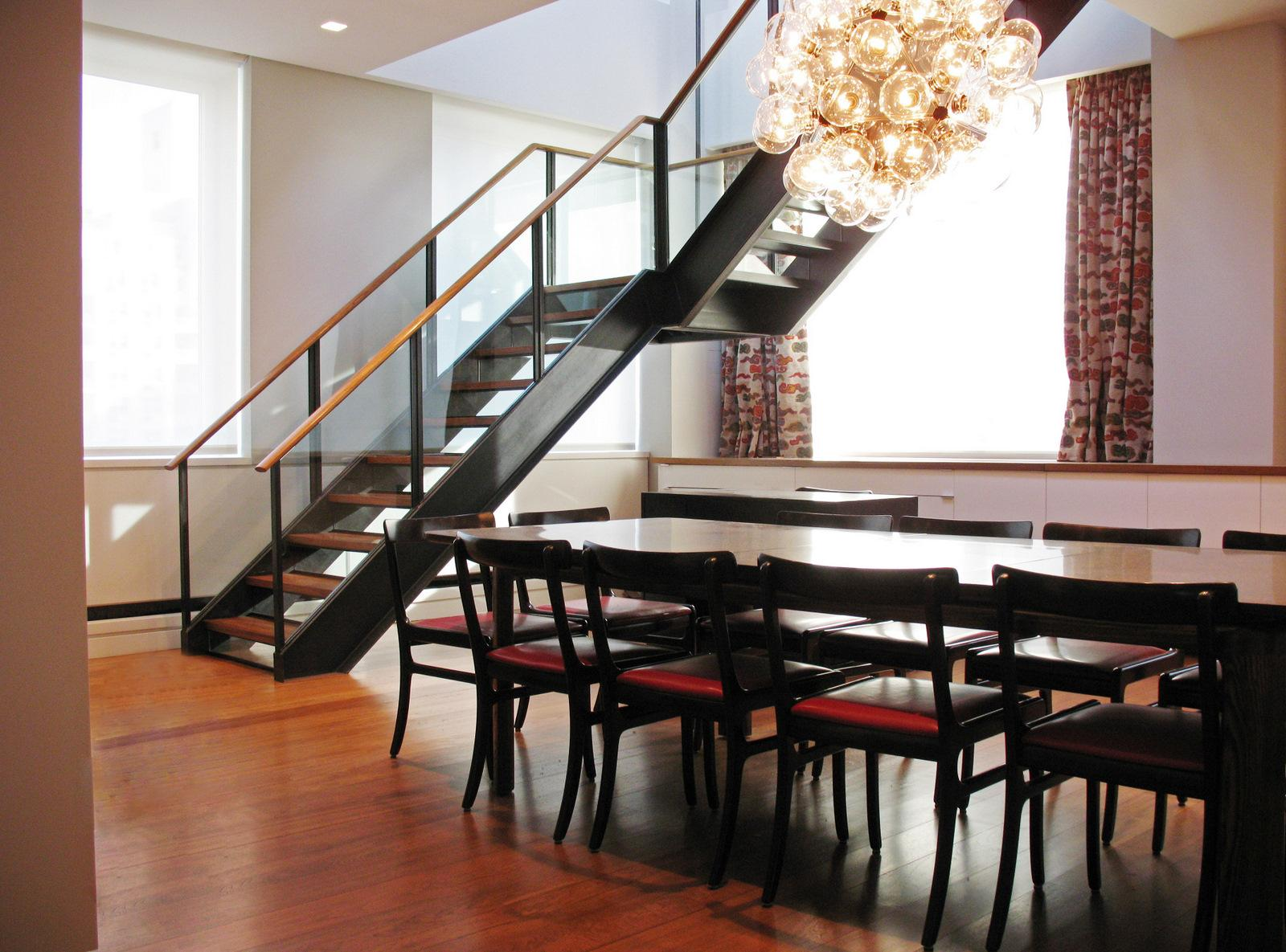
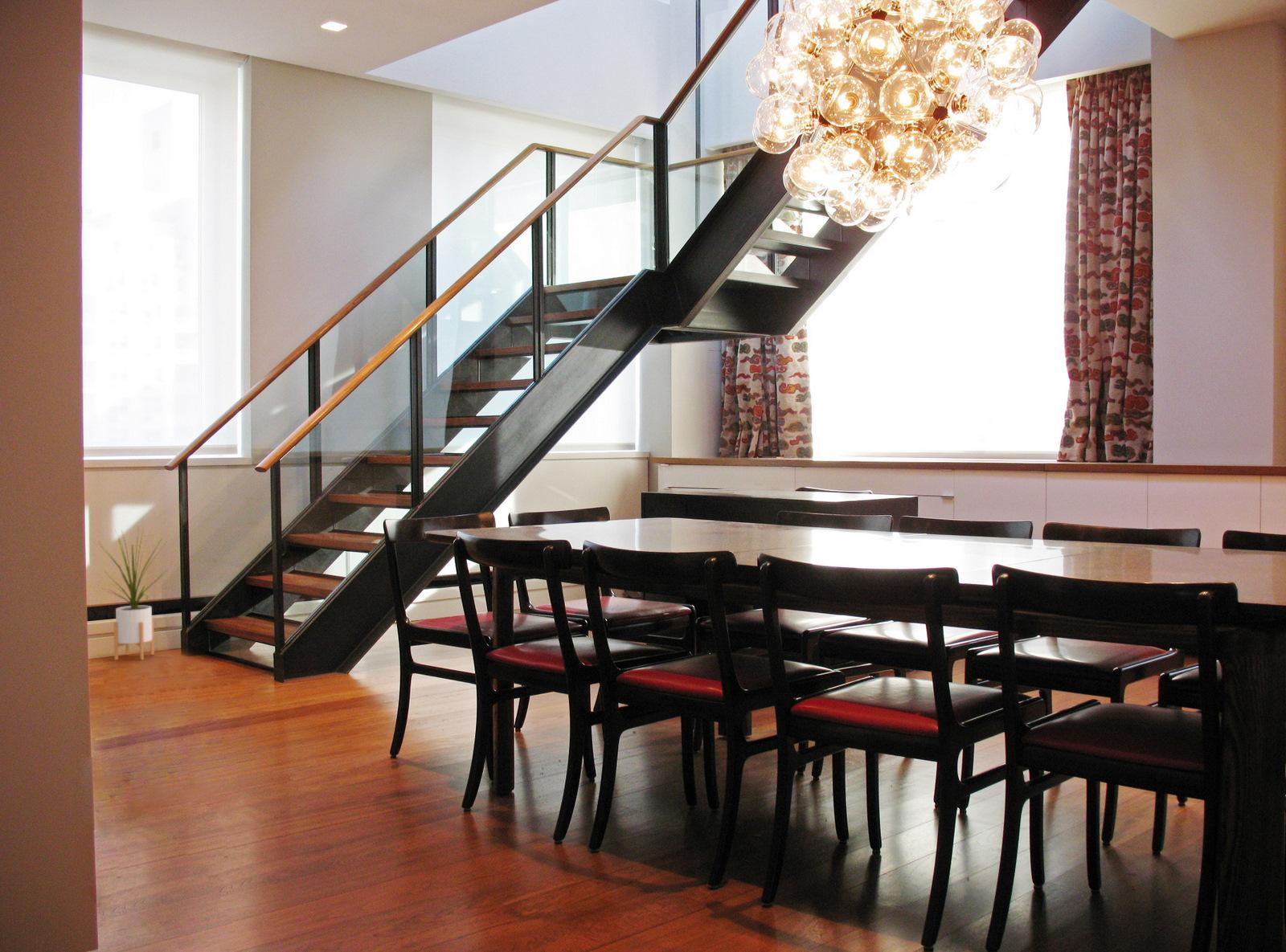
+ house plant [97,527,174,661]
